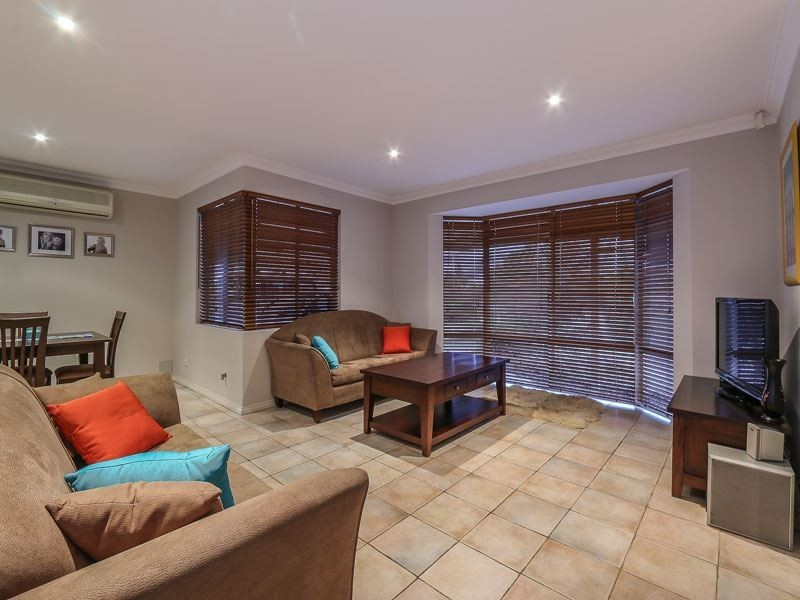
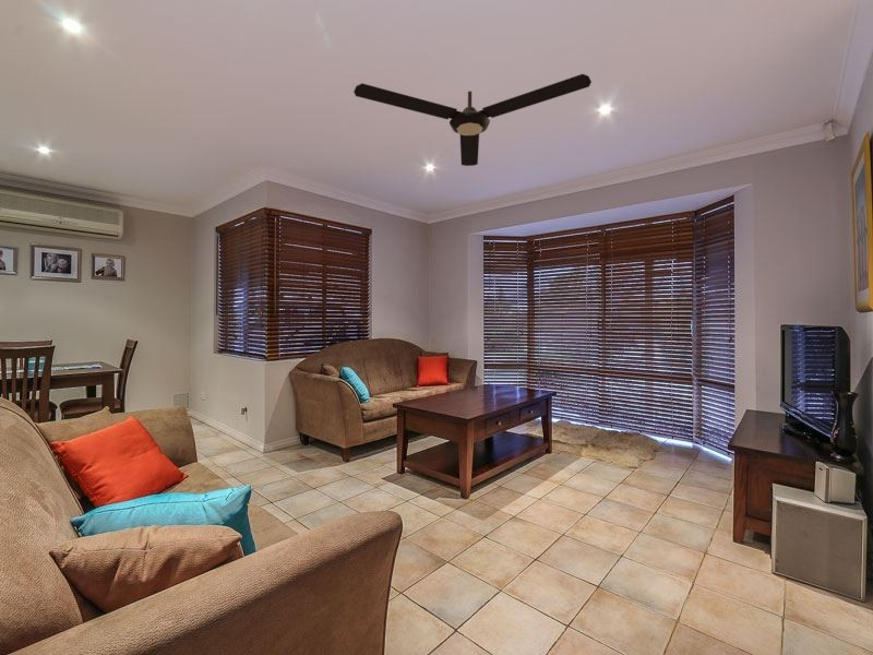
+ ceiling fan [352,73,593,167]
